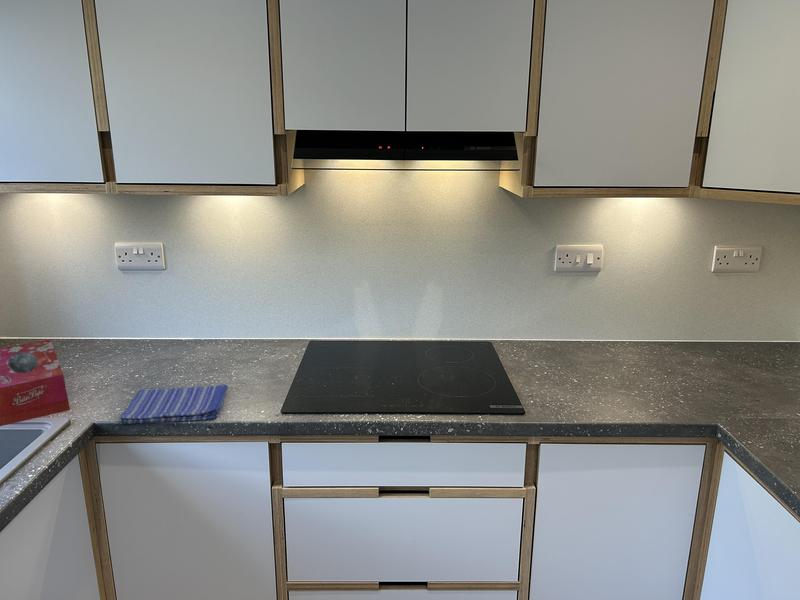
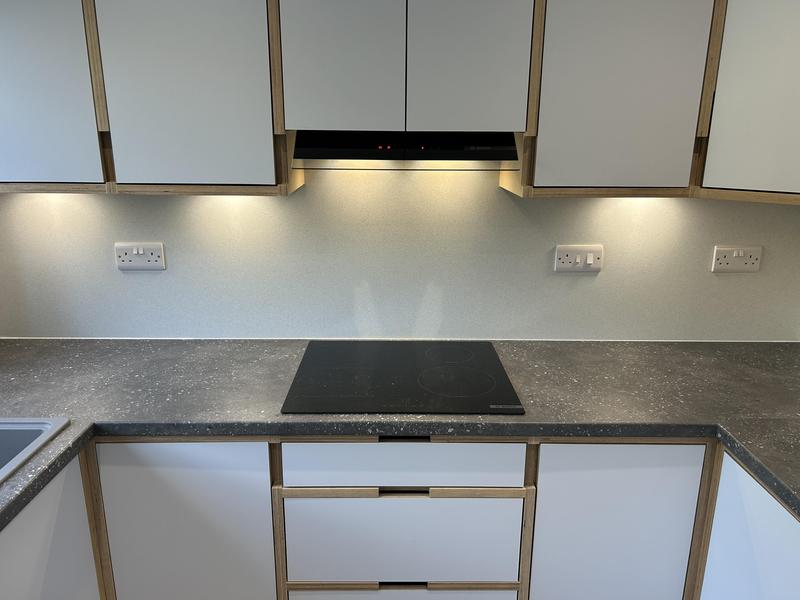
- dish towel [118,383,229,425]
- tissue box [0,339,71,427]
